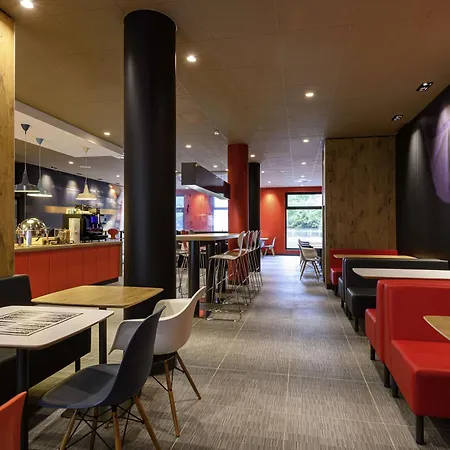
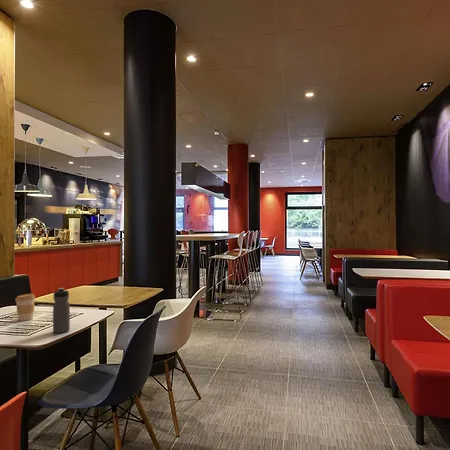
+ water bottle [52,287,71,334]
+ coffee cup [14,293,36,322]
